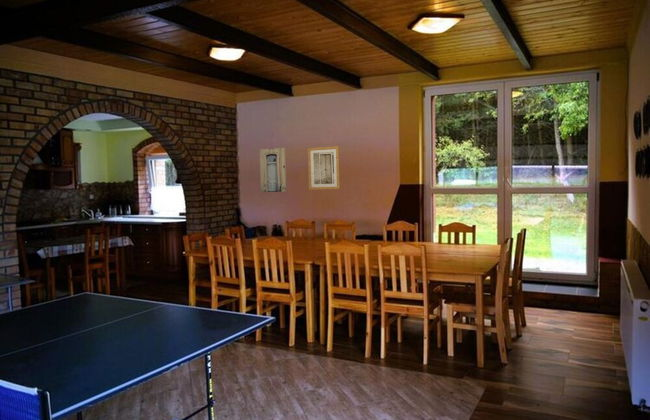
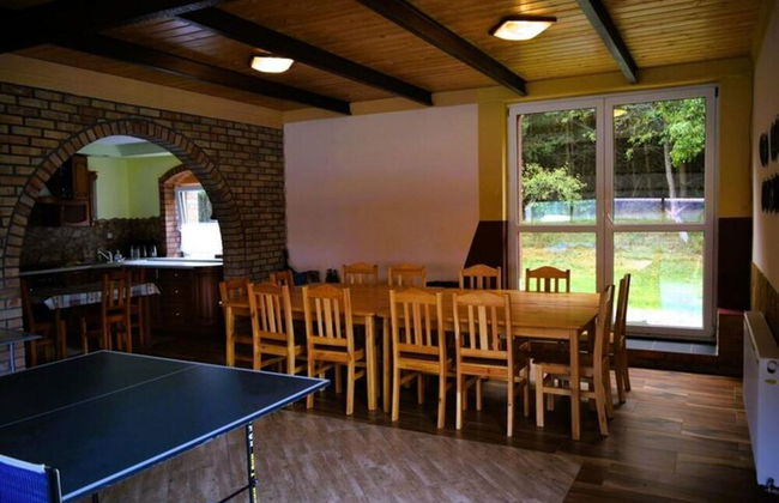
- wall art [307,145,341,191]
- wall art [259,147,287,193]
